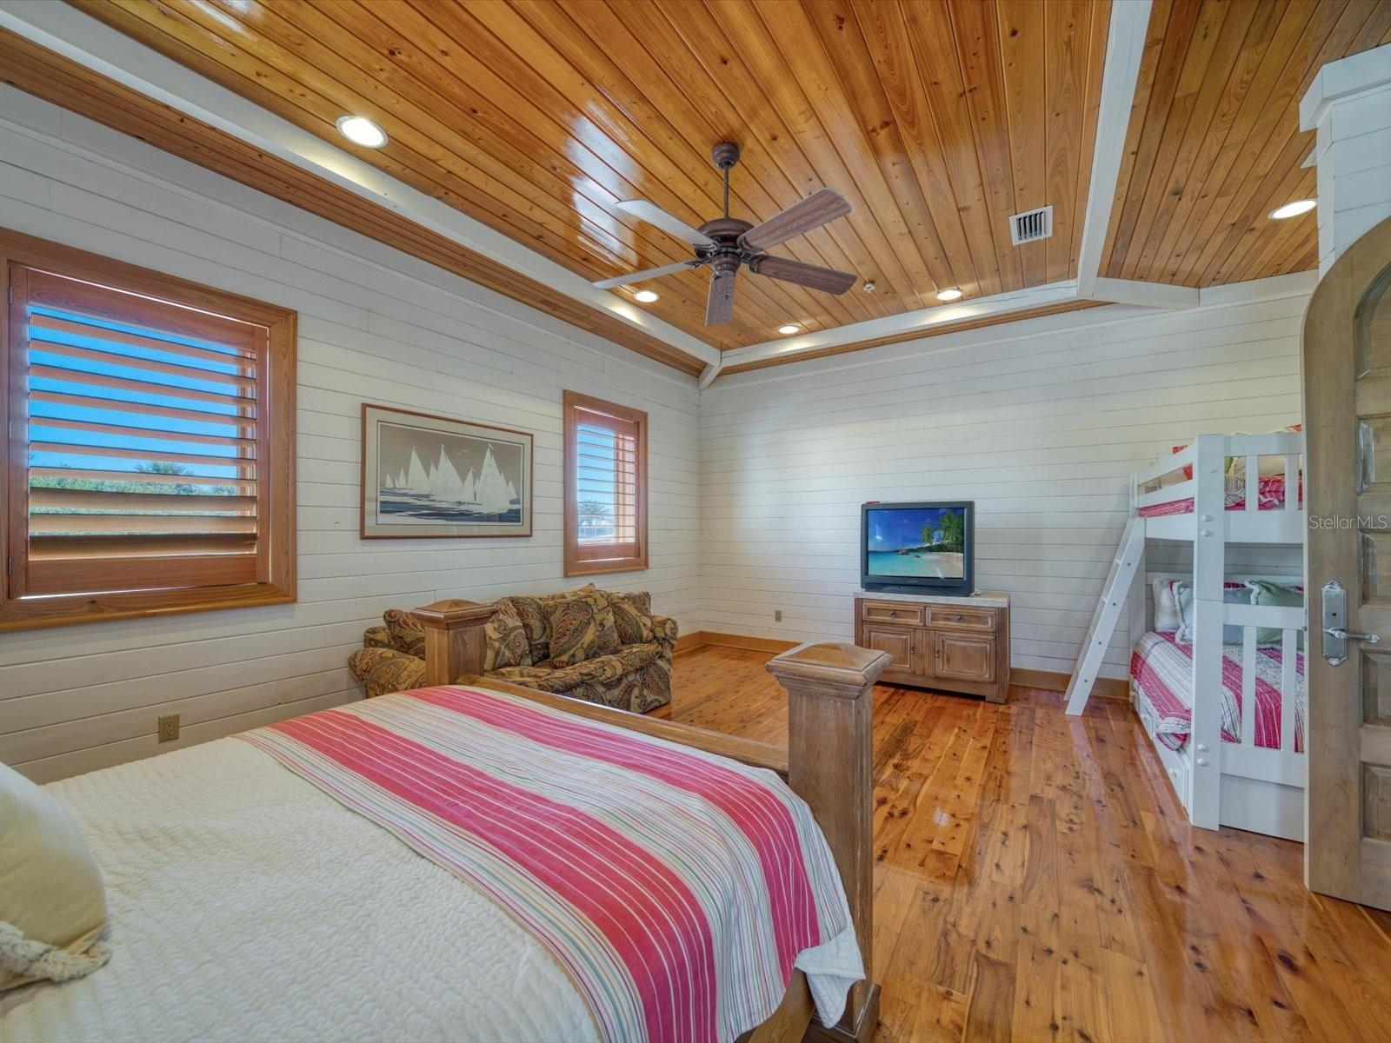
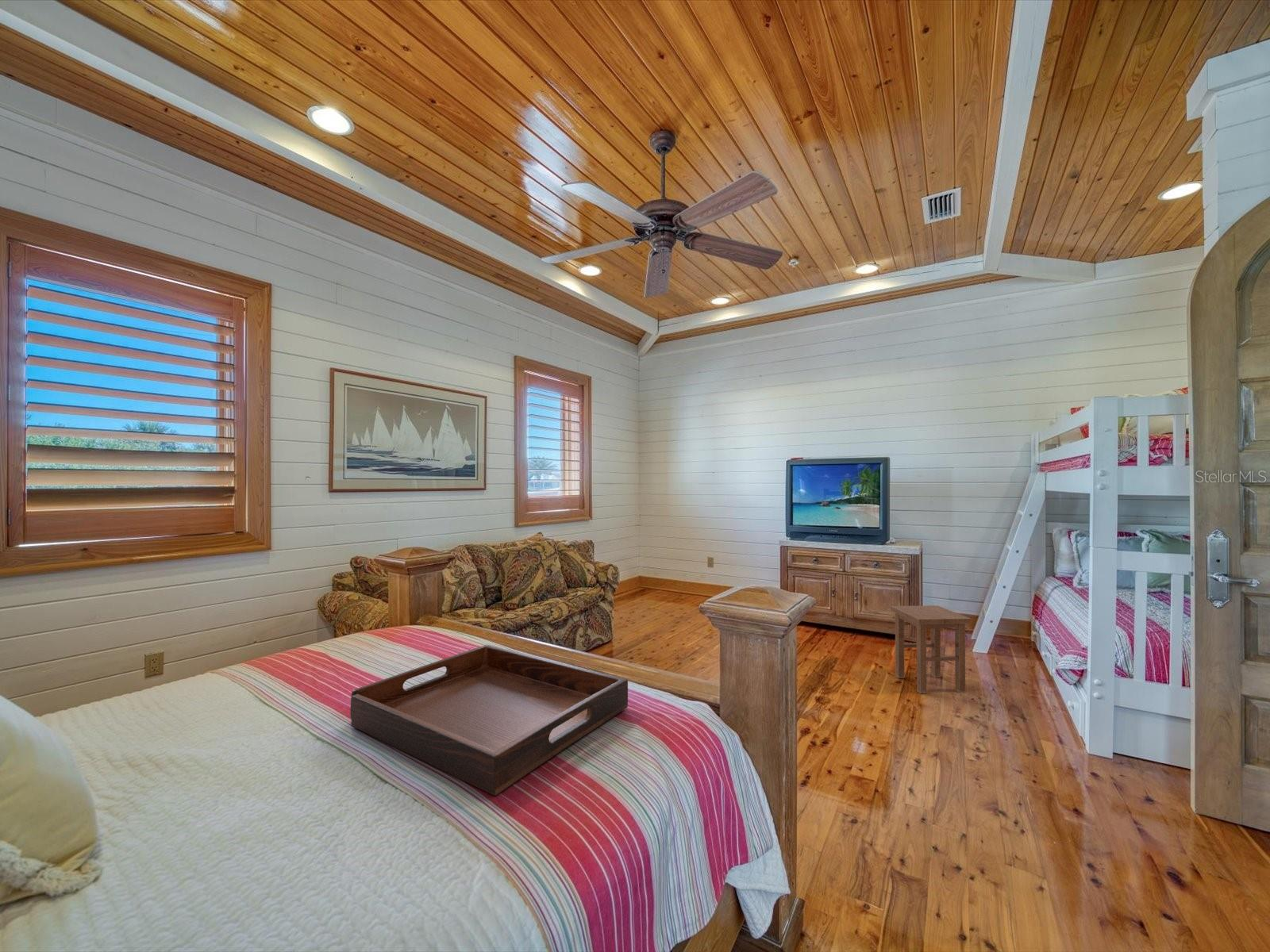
+ serving tray [350,644,629,797]
+ stool [890,605,972,694]
